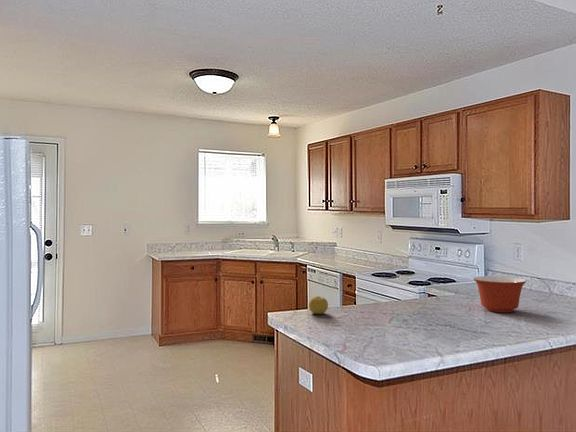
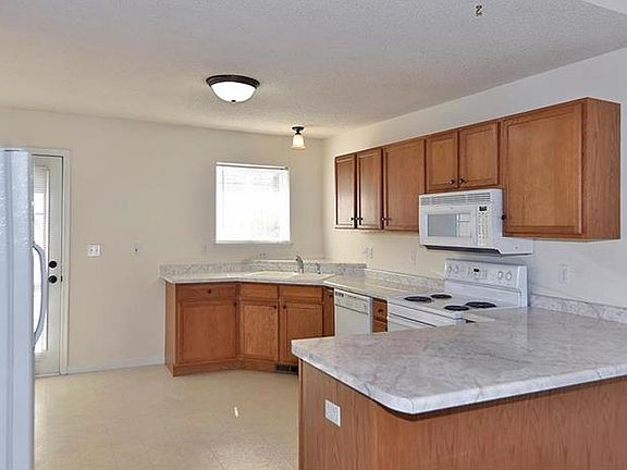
- mixing bowl [472,275,527,313]
- fruit [308,295,329,315]
